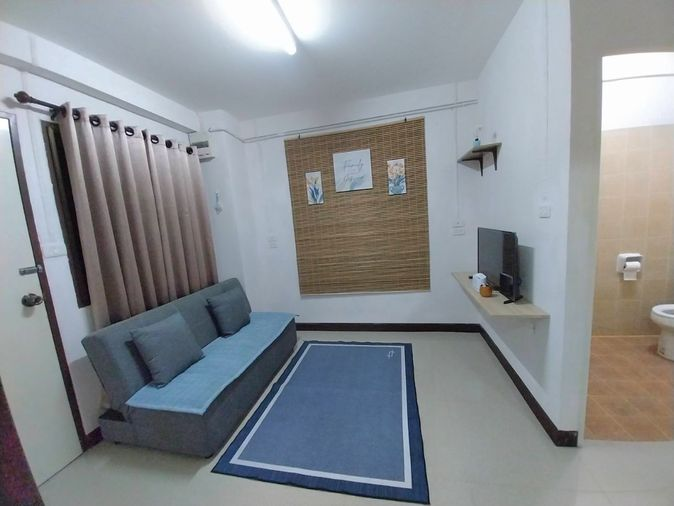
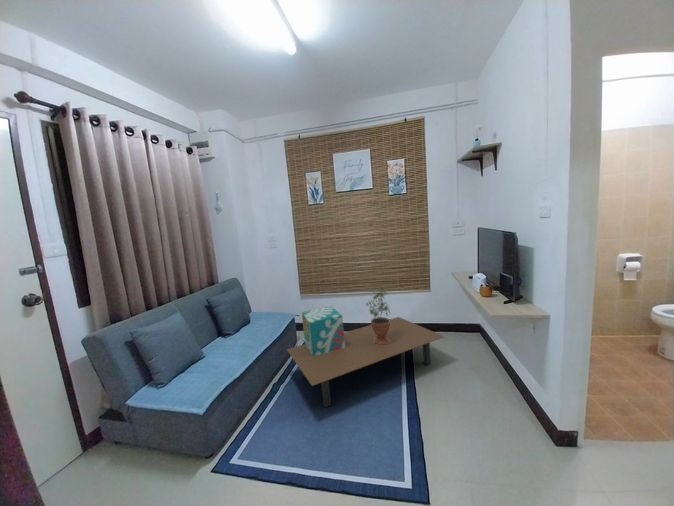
+ decorative box [301,305,345,356]
+ coffee table [286,316,445,408]
+ potted plant [365,285,391,345]
